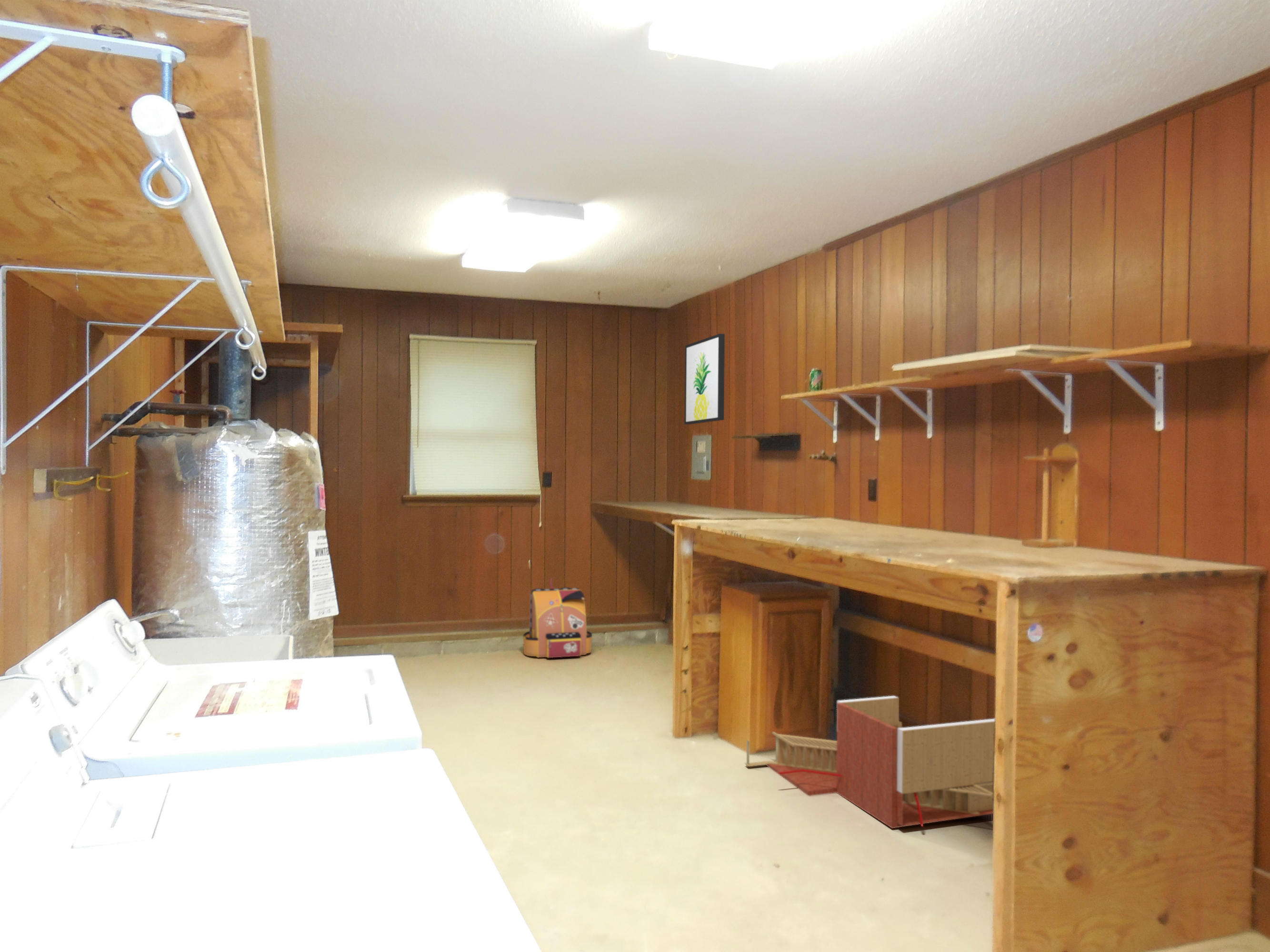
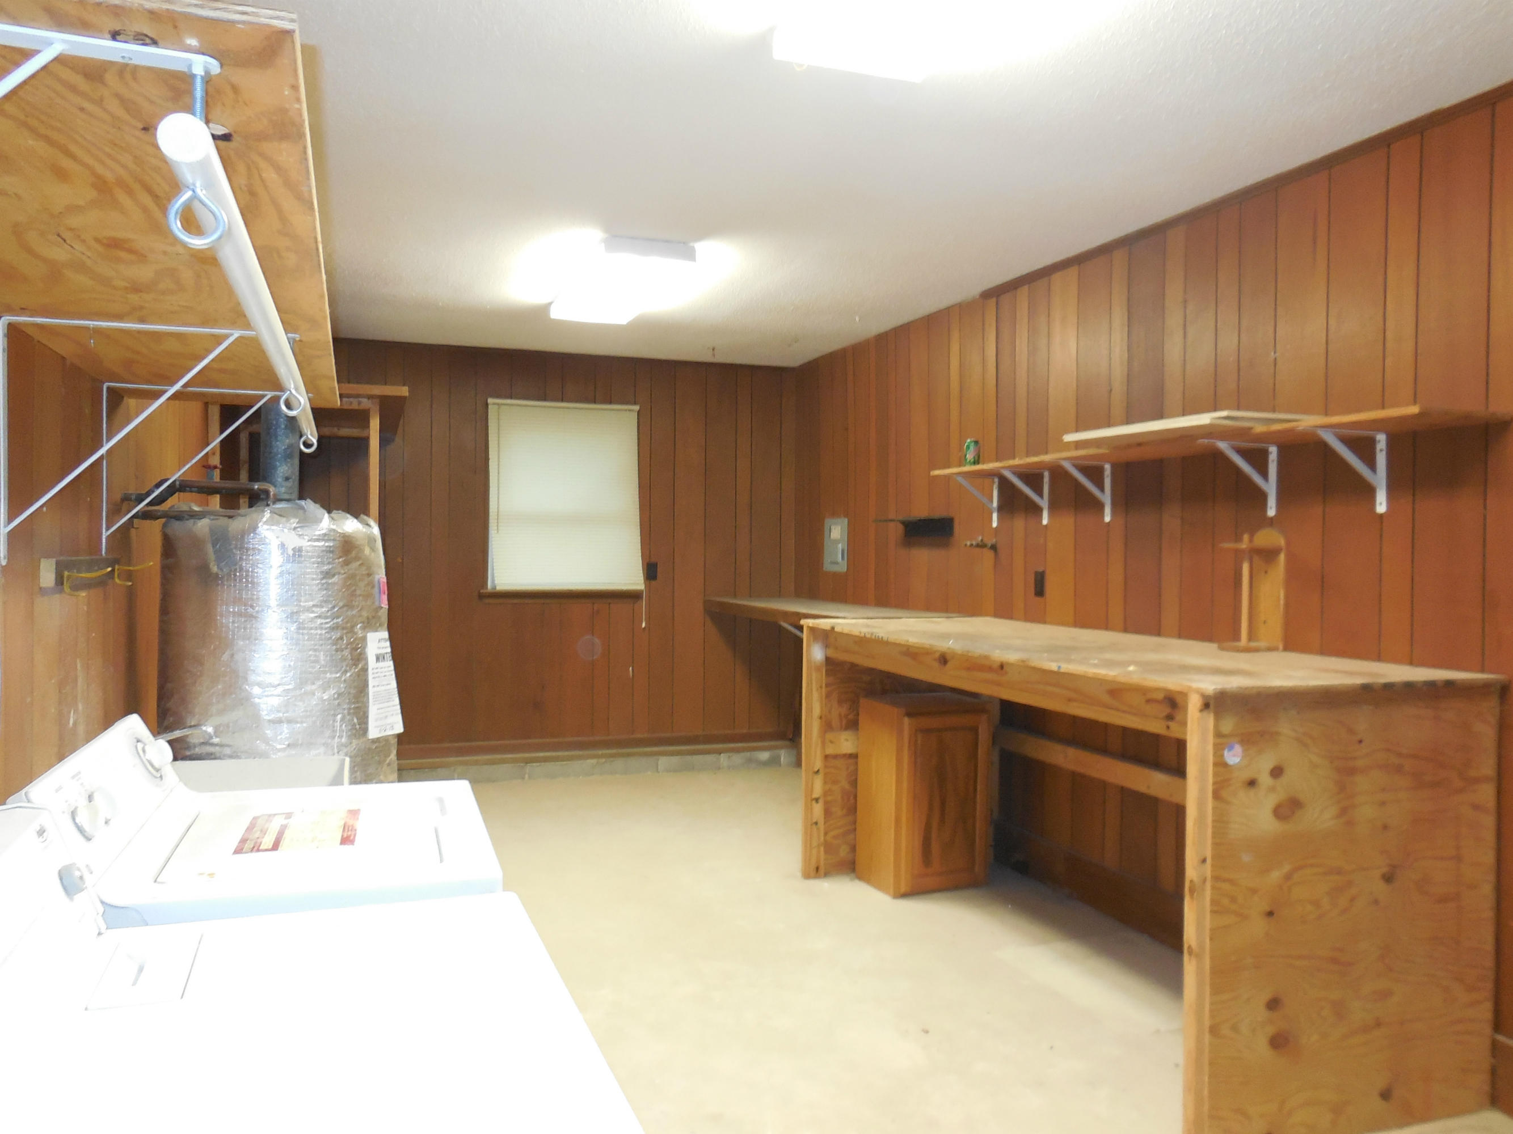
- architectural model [745,695,995,829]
- backpack [523,577,593,658]
- wall art [684,333,725,425]
